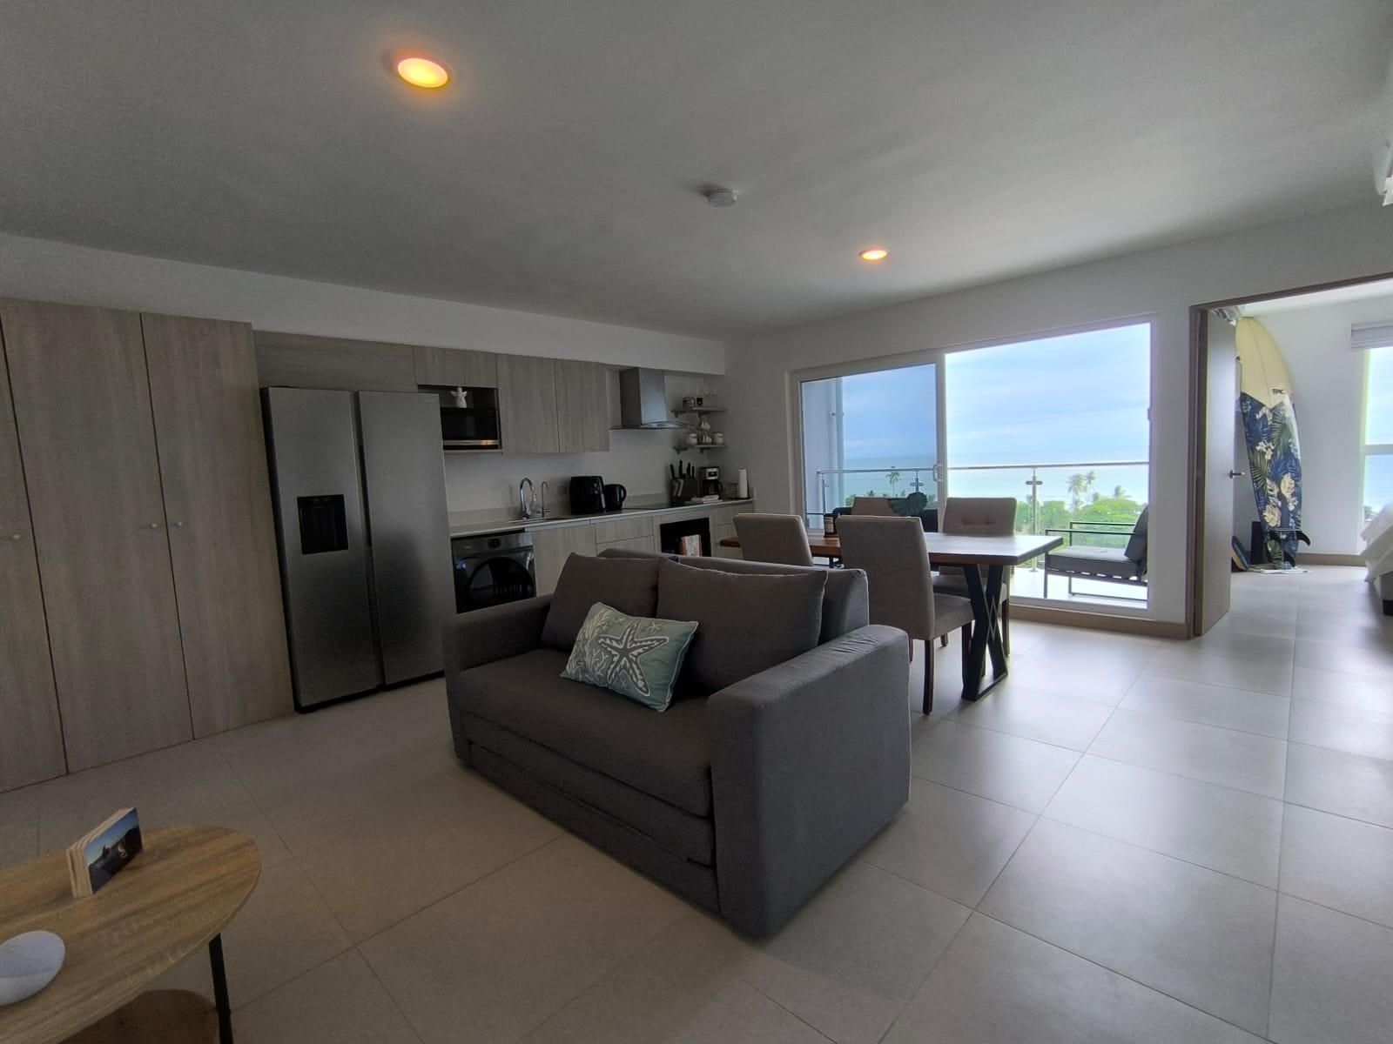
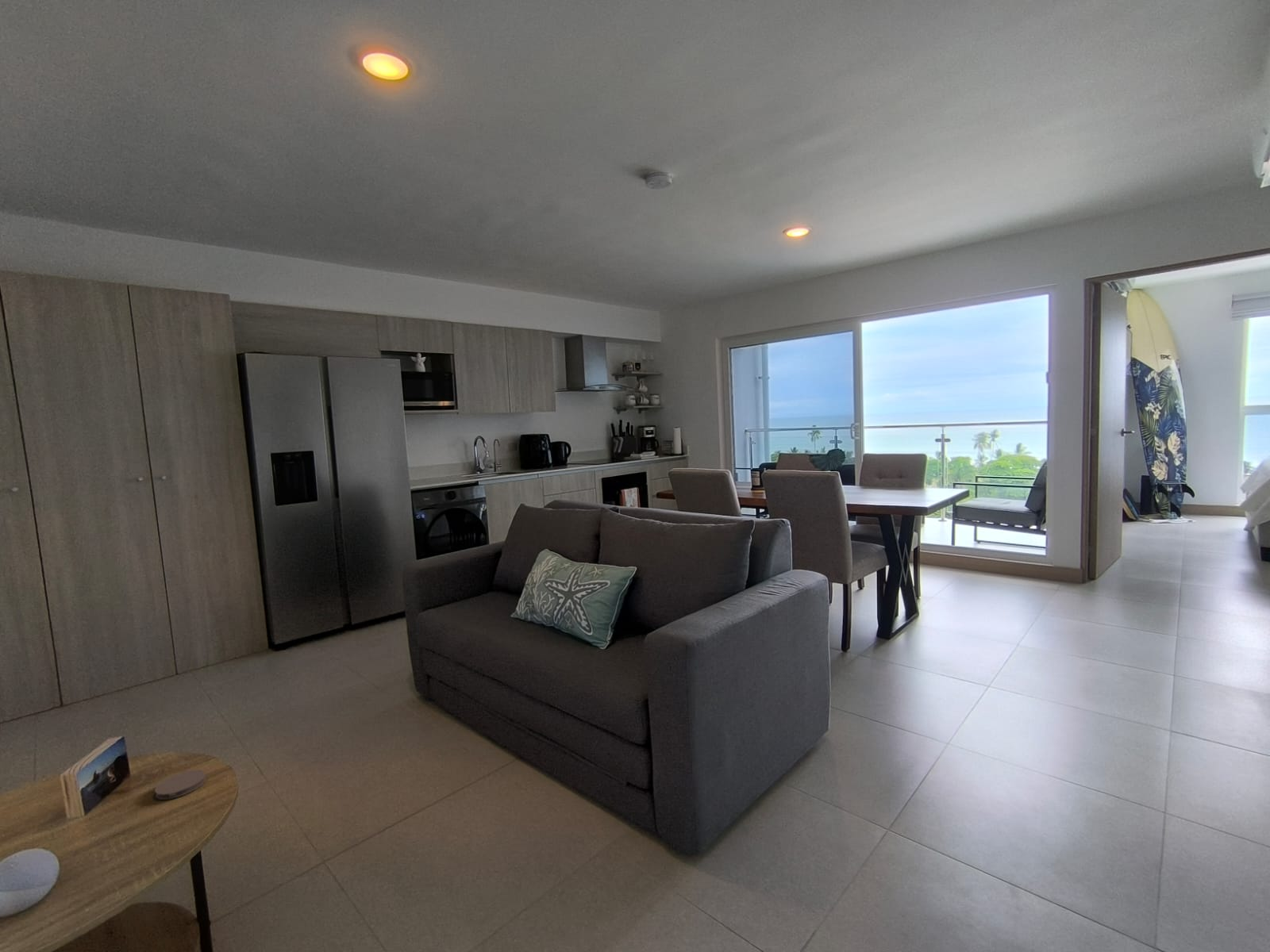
+ coaster [154,769,207,800]
